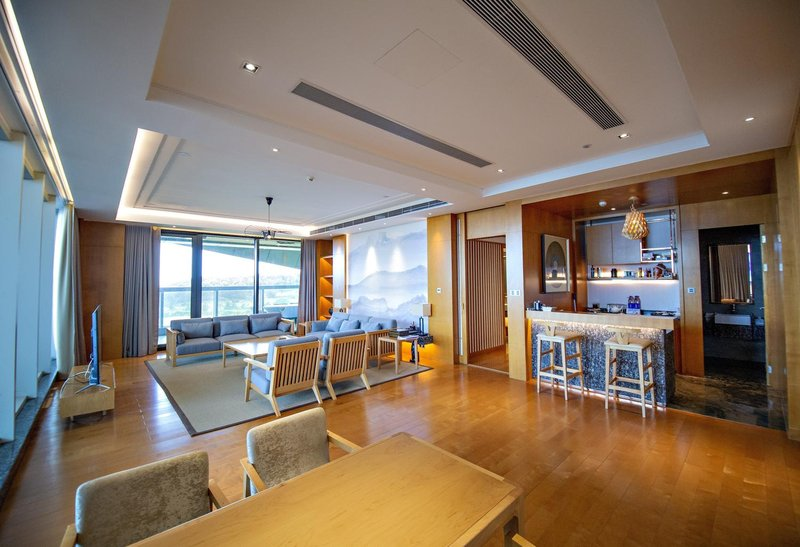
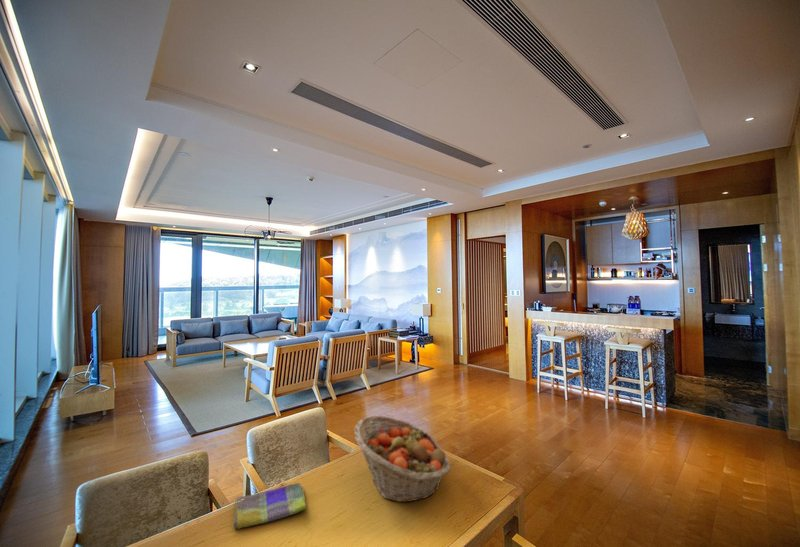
+ dish towel [233,482,307,530]
+ fruit basket [353,415,452,503]
